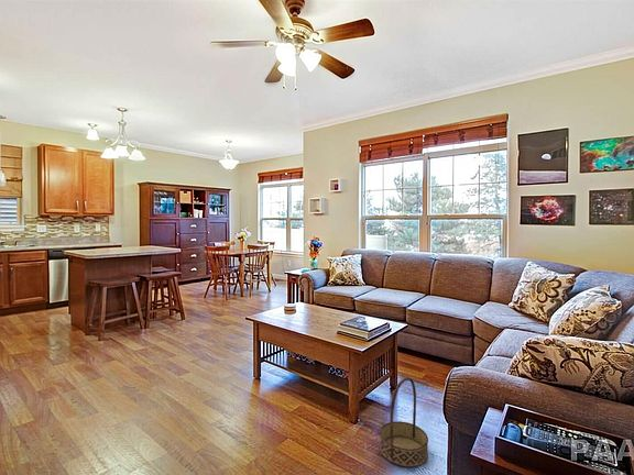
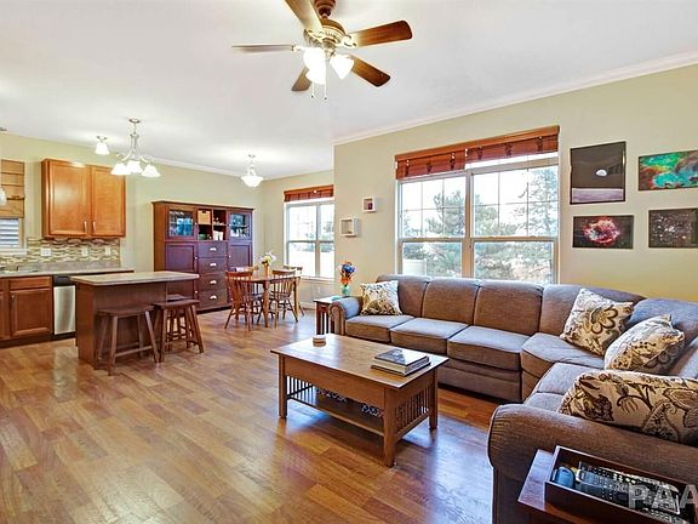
- basket [379,376,429,468]
